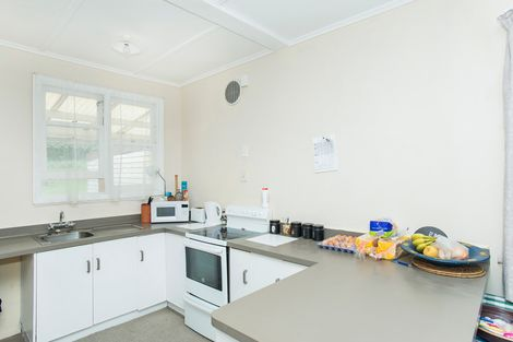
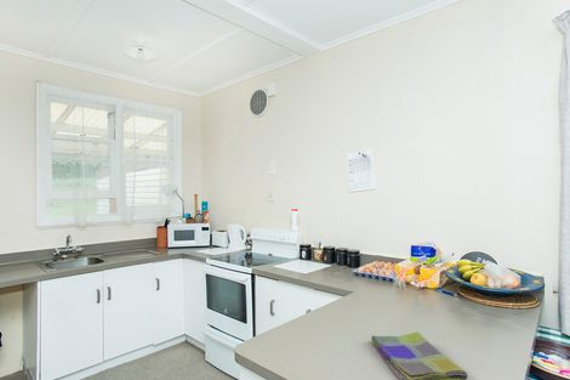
+ dish towel [370,330,469,380]
